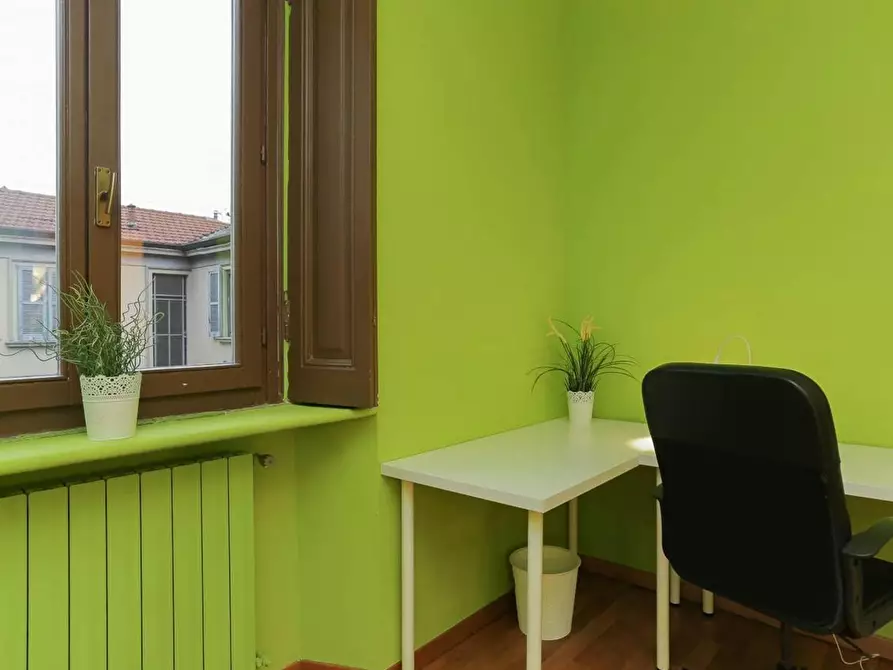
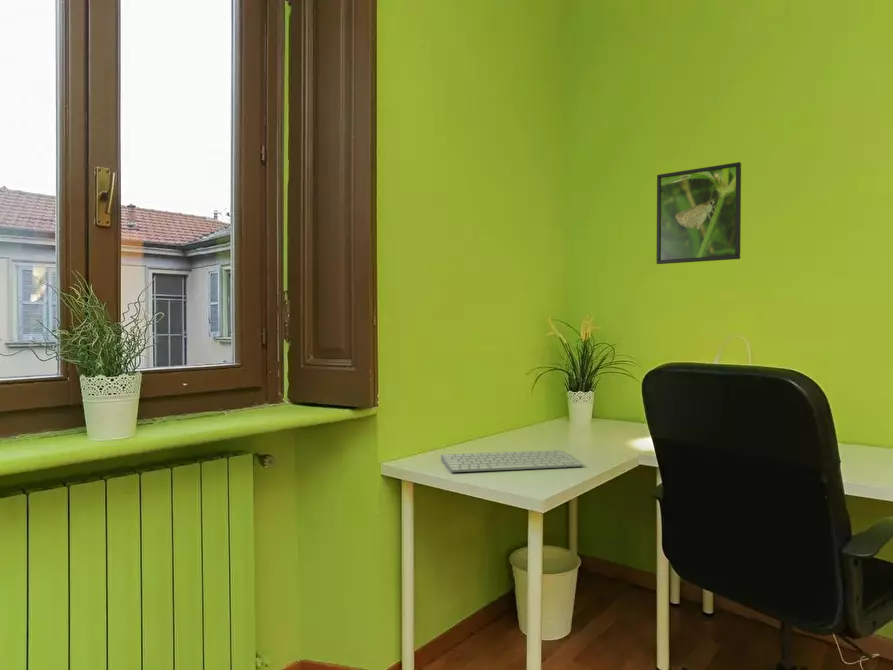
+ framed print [656,161,742,265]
+ computer keyboard [440,449,584,473]
